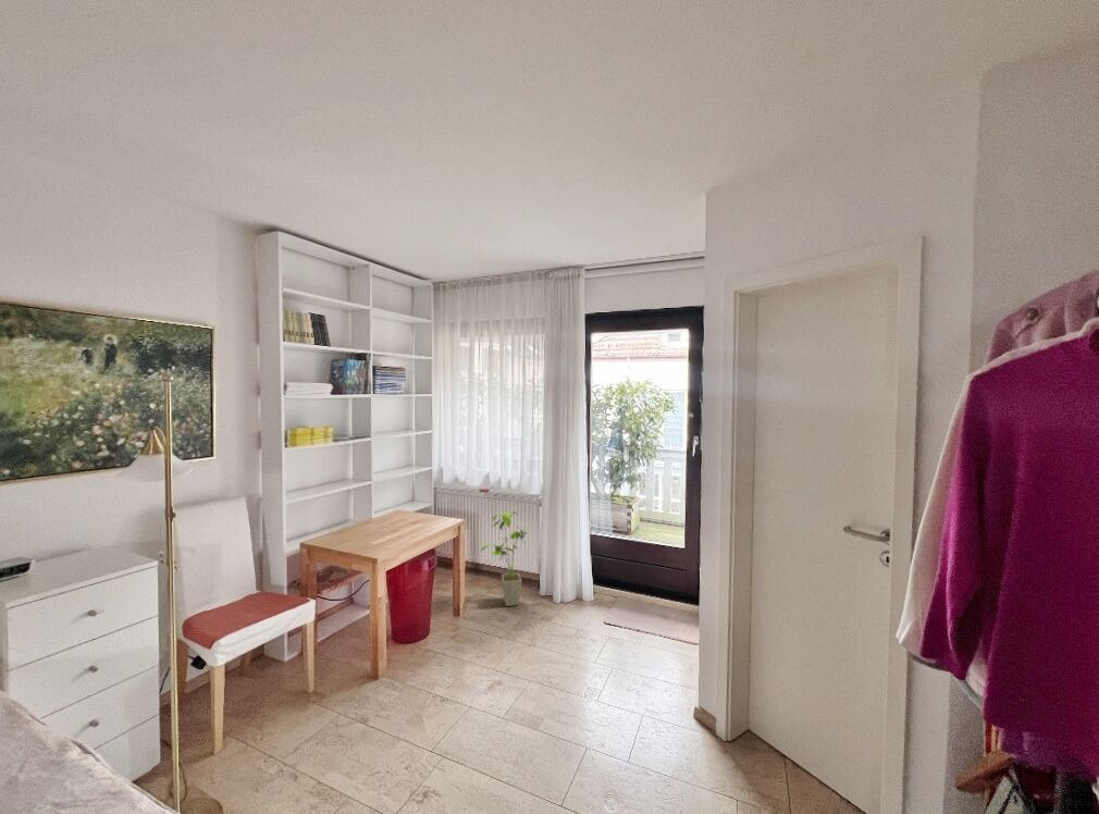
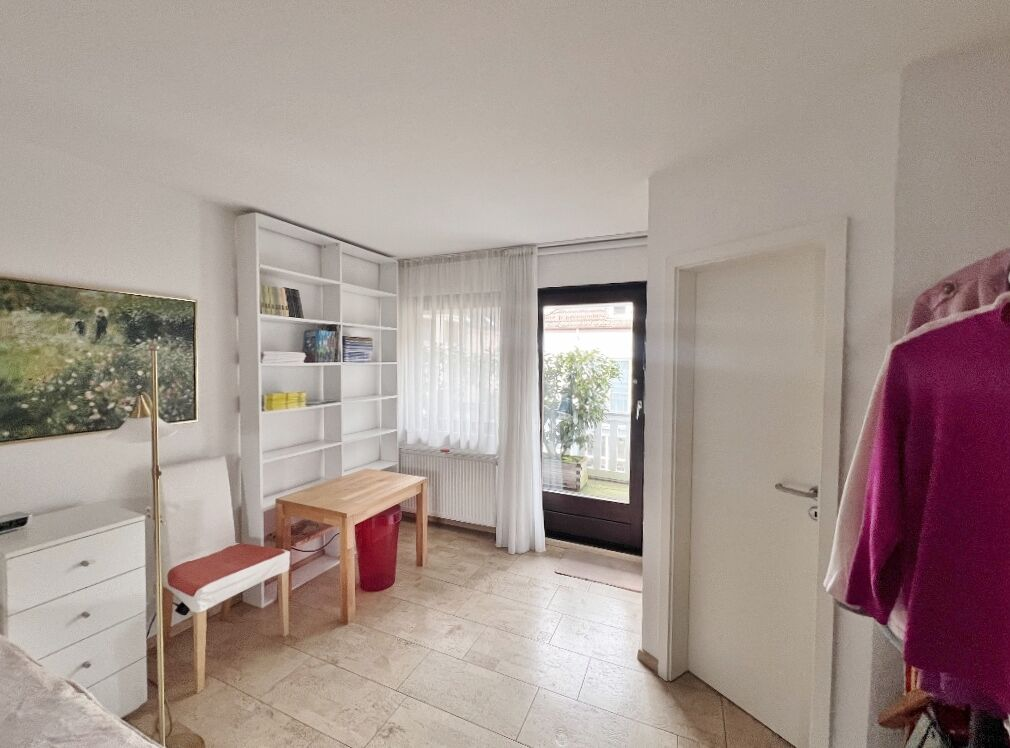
- house plant [480,509,530,607]
